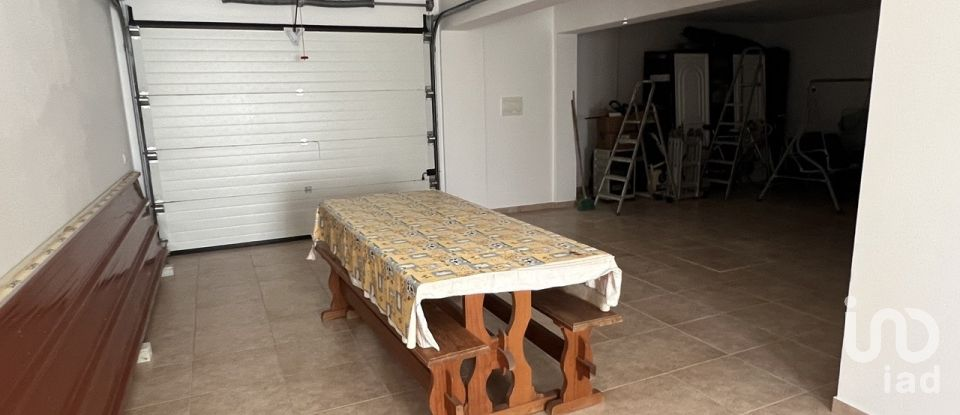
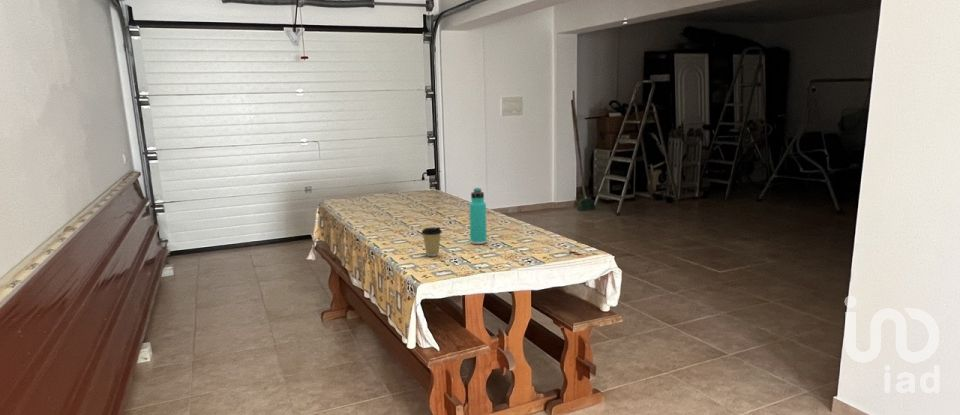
+ coffee cup [421,226,443,257]
+ thermos bottle [469,187,488,245]
